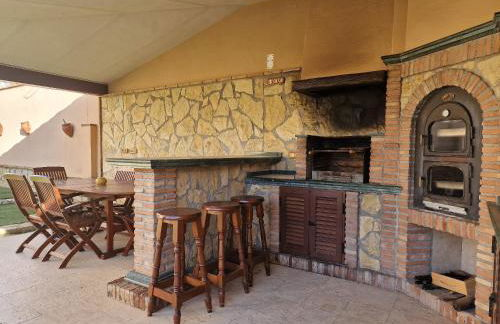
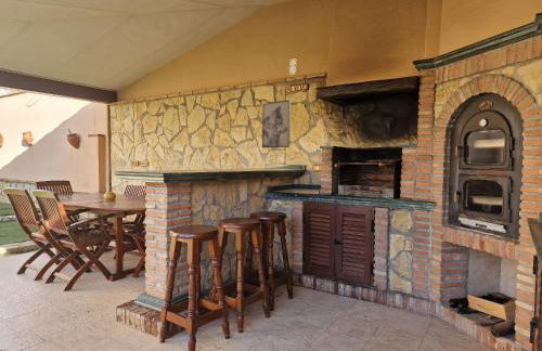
+ wall art [261,99,292,148]
